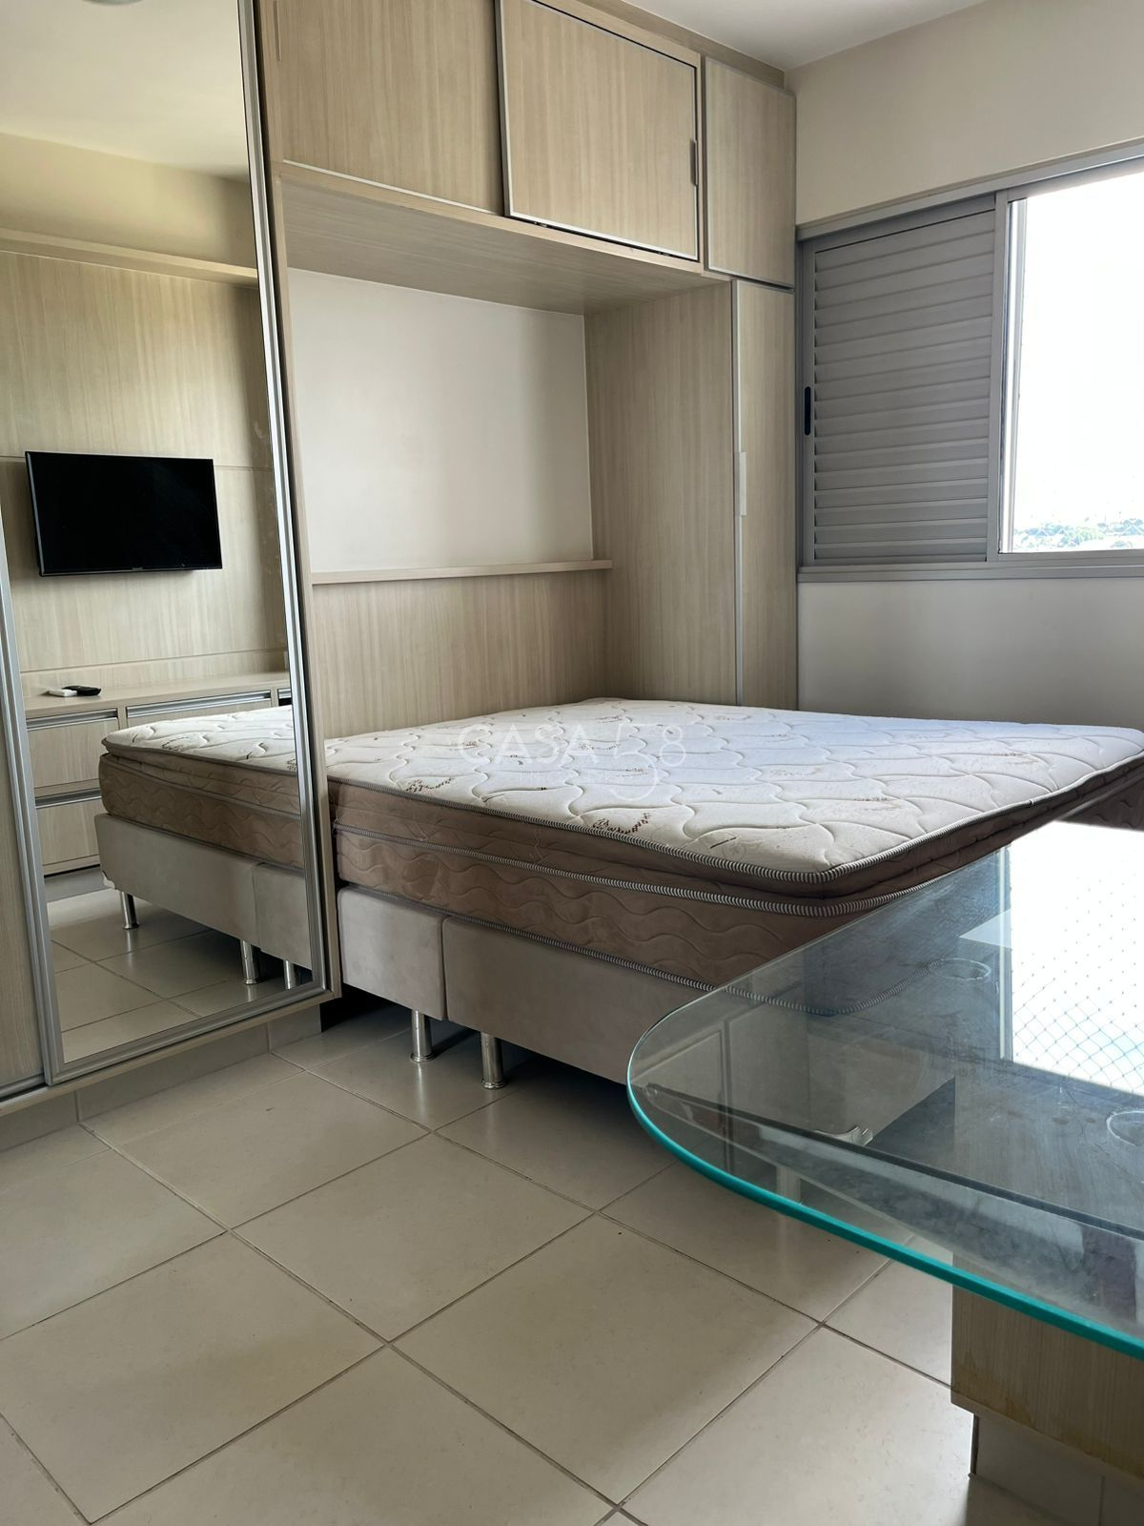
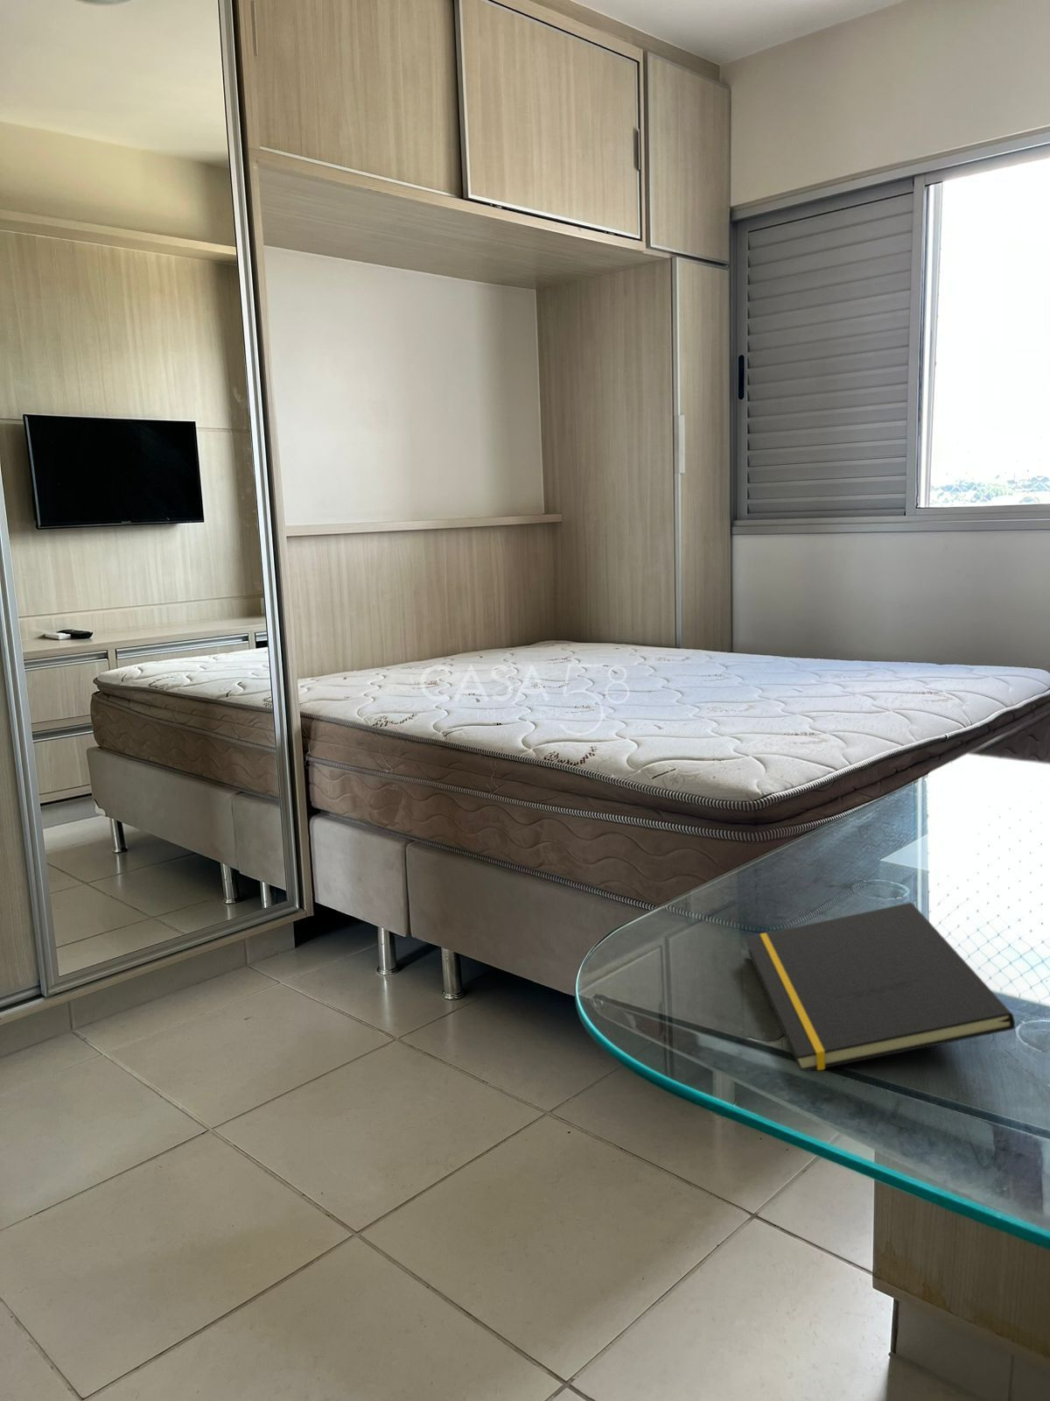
+ notepad [743,902,1016,1072]
